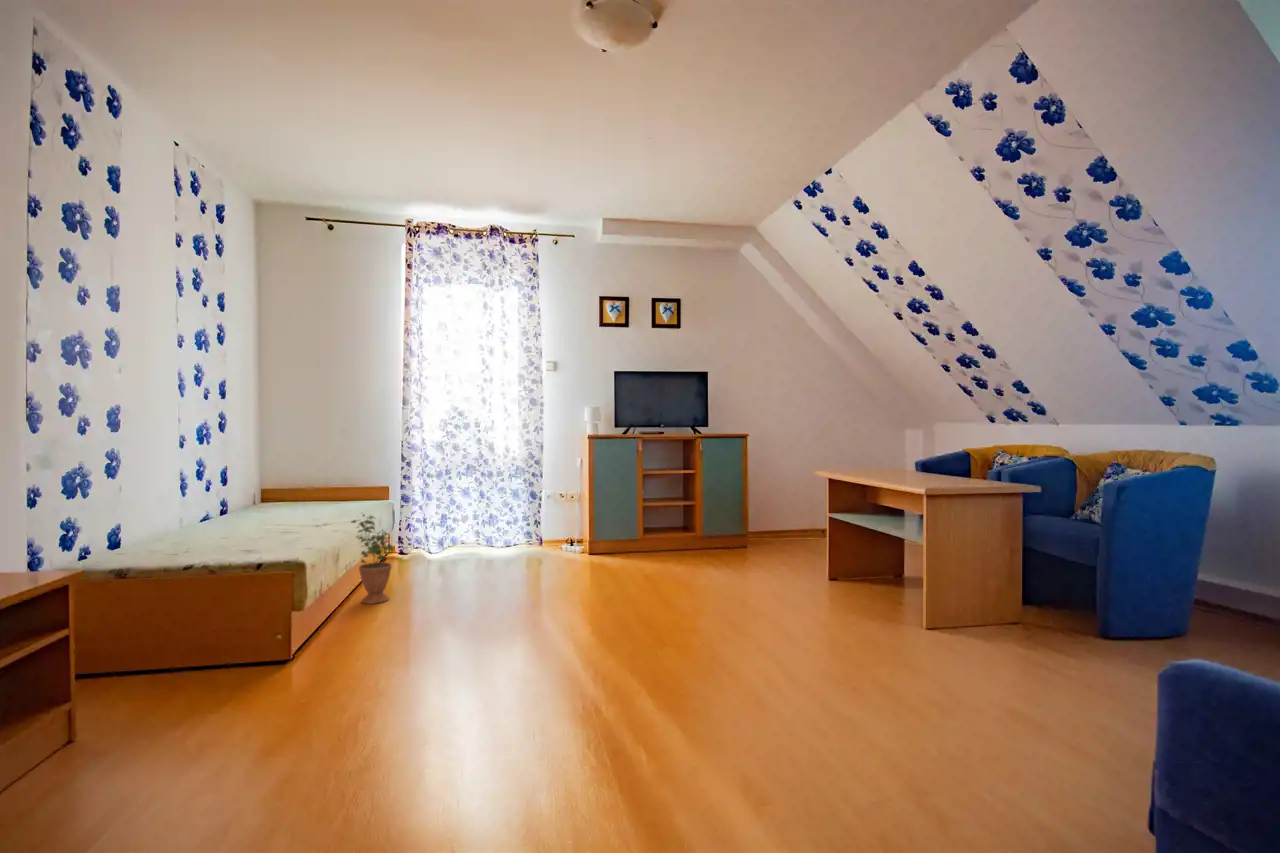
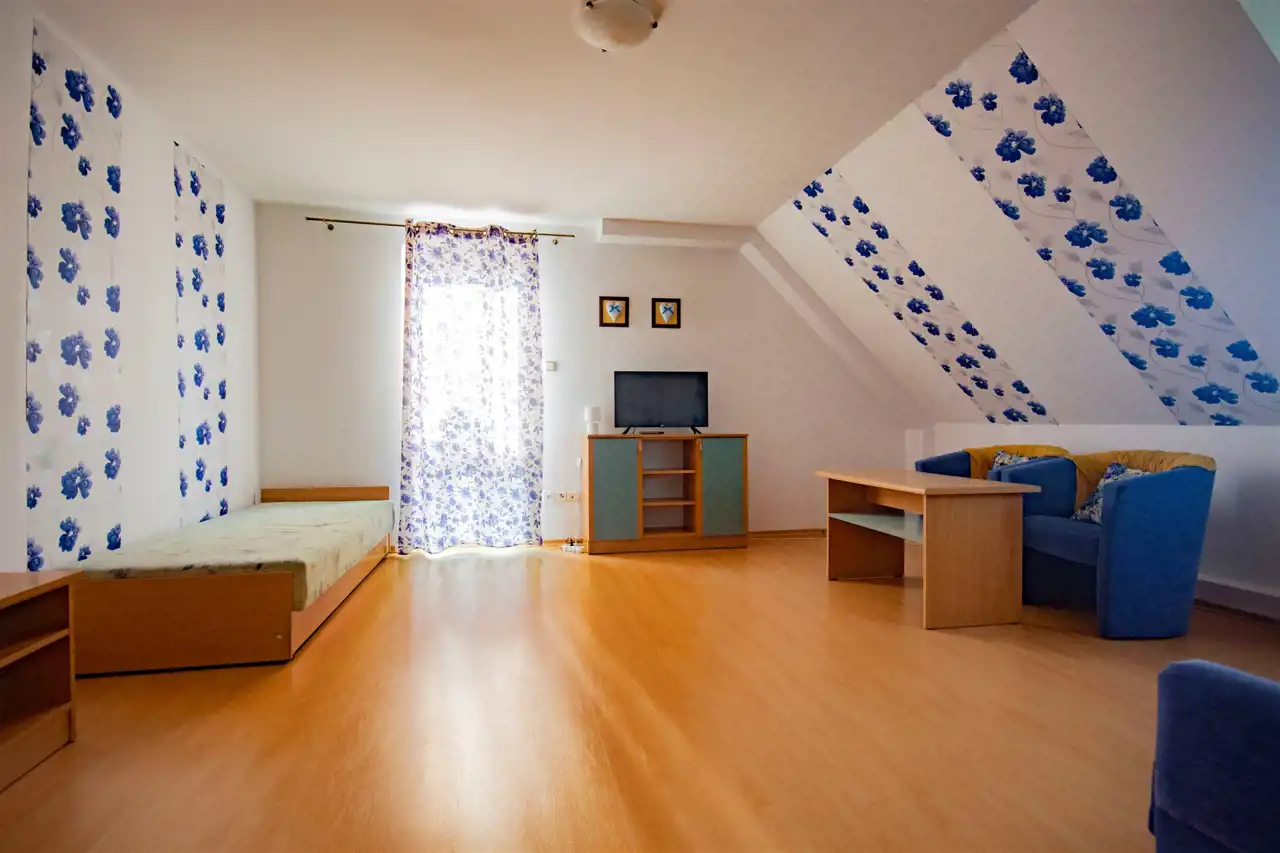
- potted plant [350,512,393,605]
